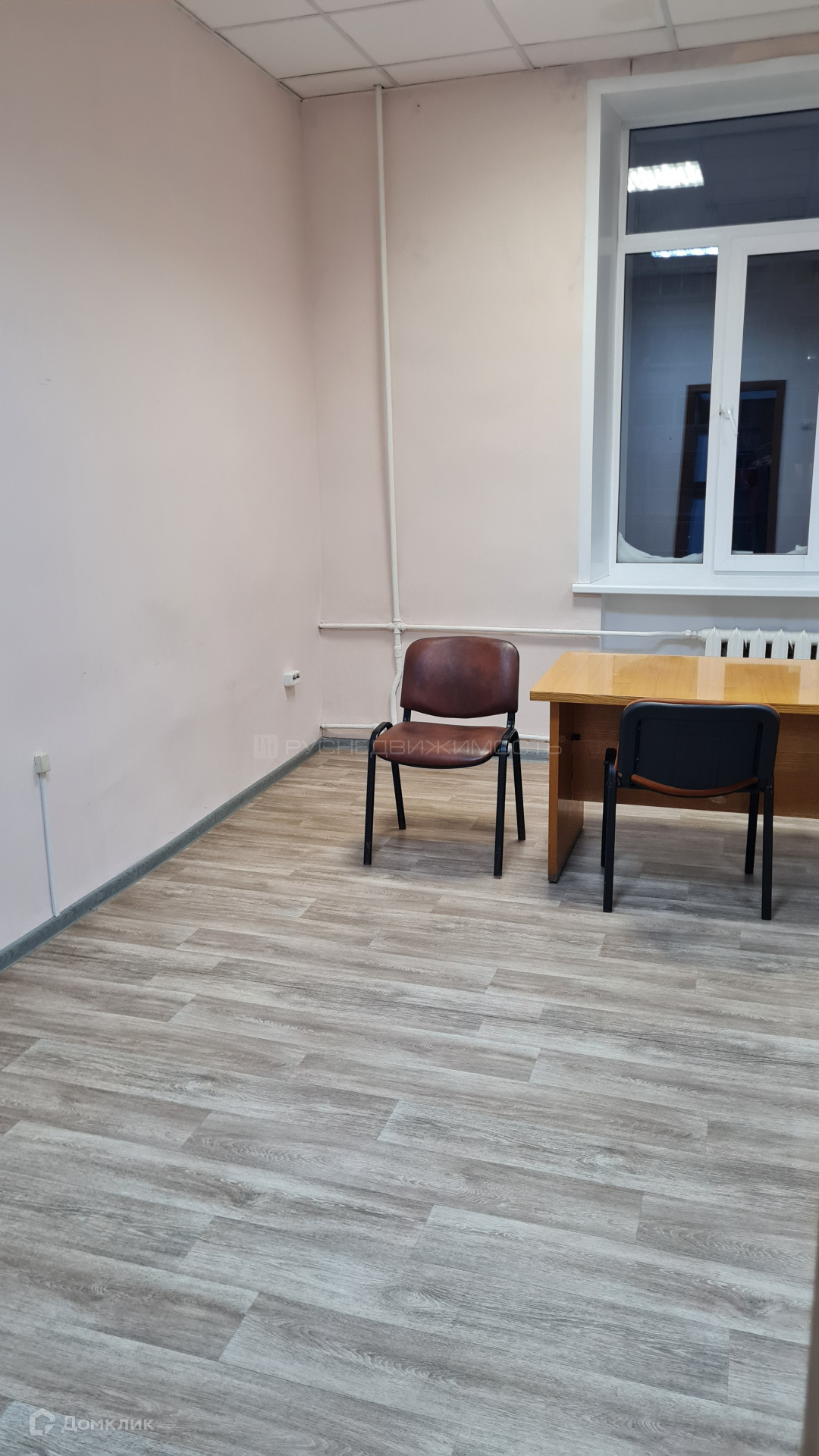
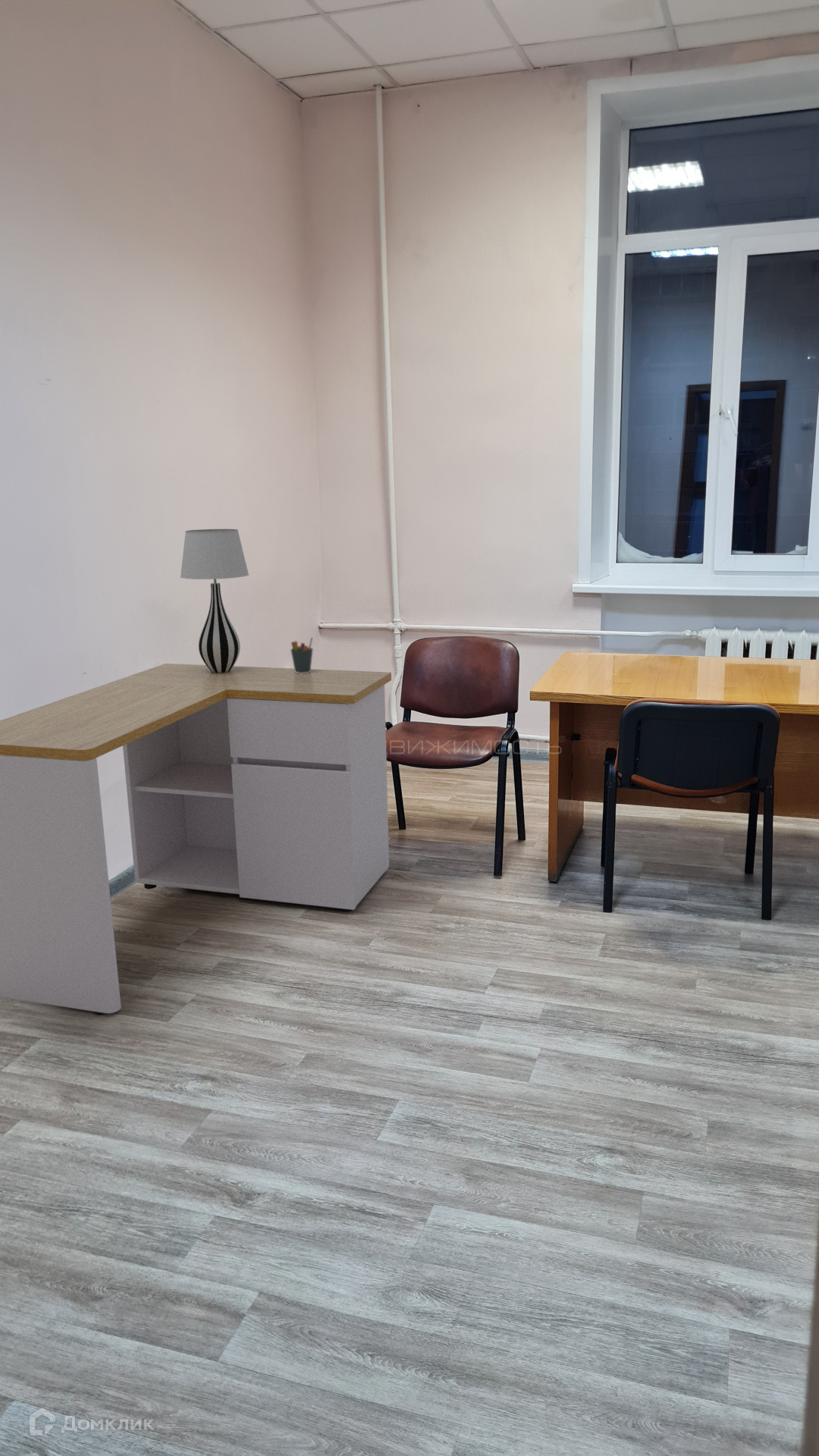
+ desk [0,663,392,1015]
+ pen holder [290,636,314,673]
+ table lamp [180,528,249,673]
